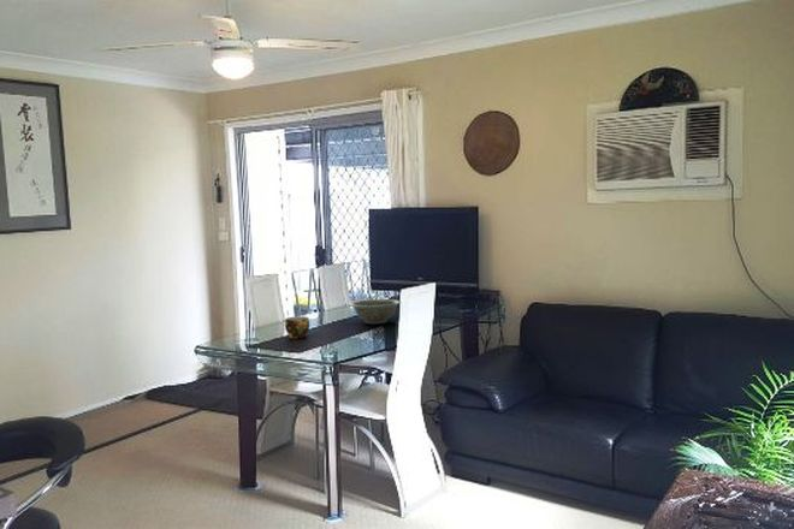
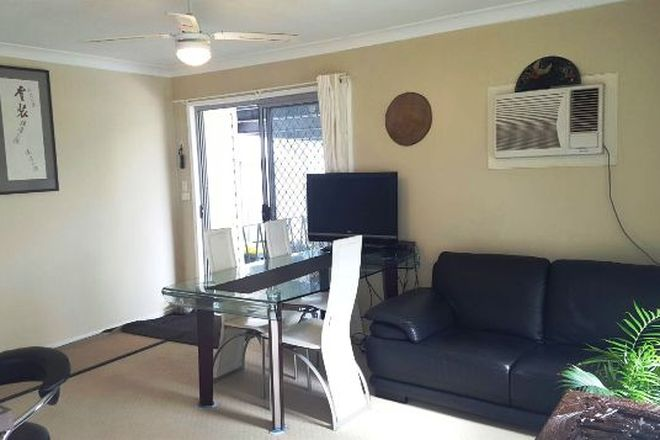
- decorative bowl [348,298,401,325]
- cup [284,315,310,339]
